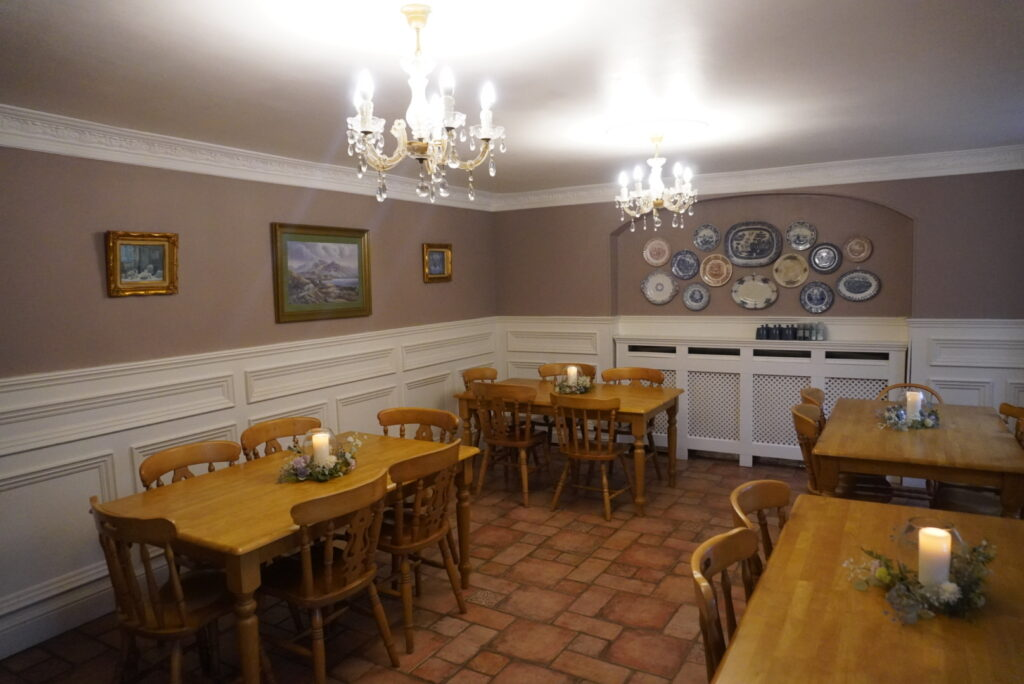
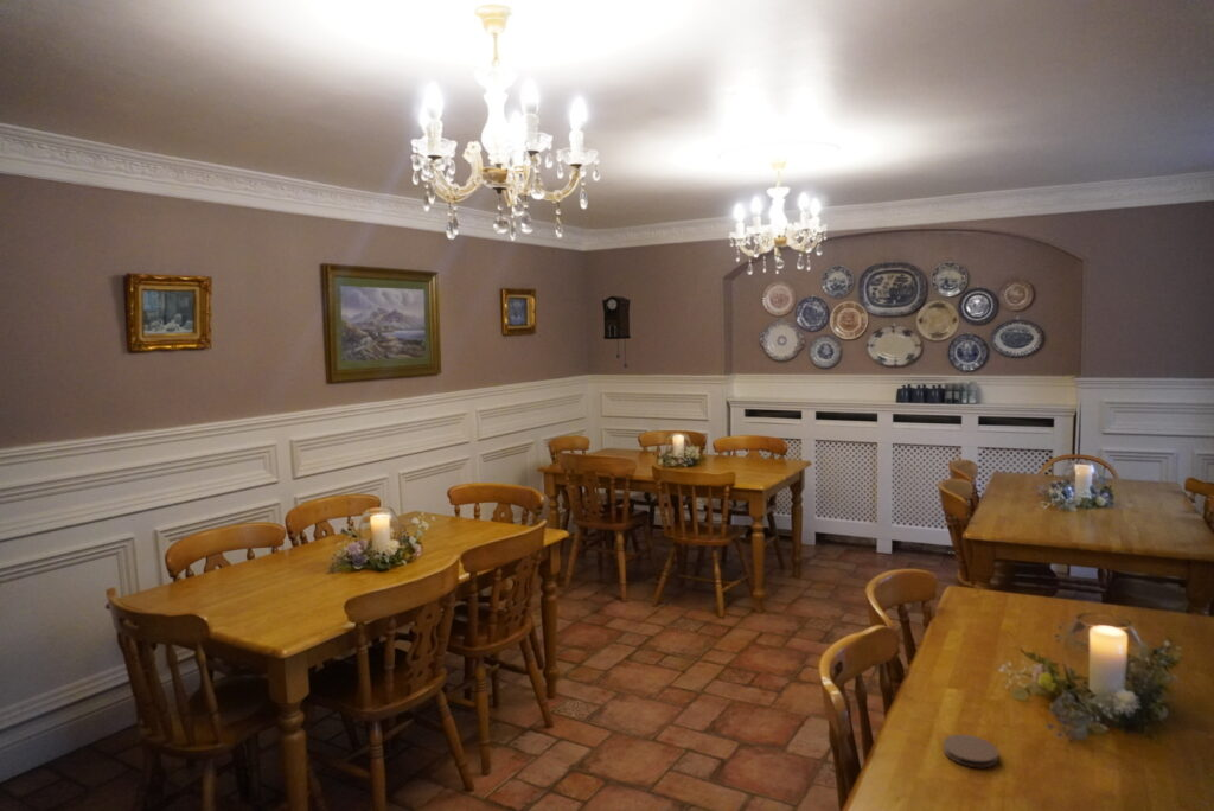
+ coaster [943,733,999,768]
+ pendulum clock [601,295,632,369]
